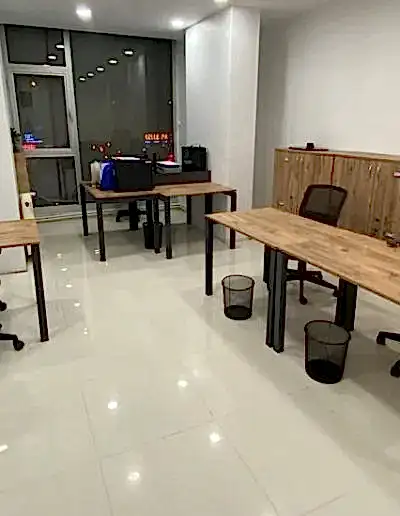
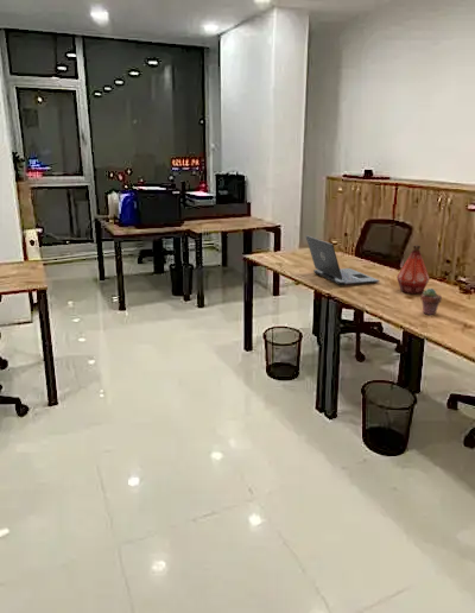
+ potted succulent [419,287,443,316]
+ bottle [395,245,431,295]
+ laptop [304,234,380,286]
